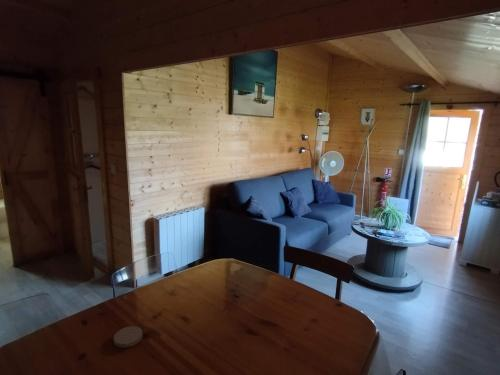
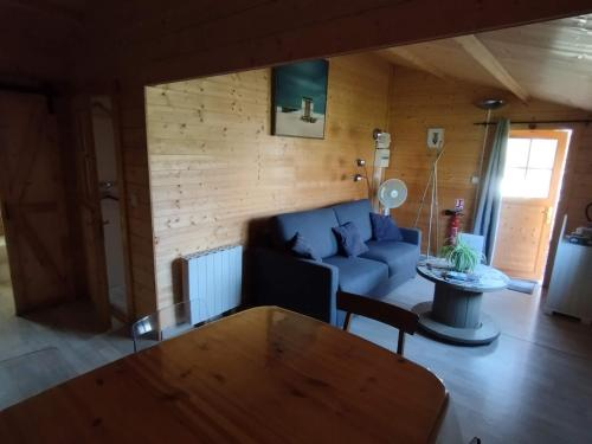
- coaster [113,325,144,349]
